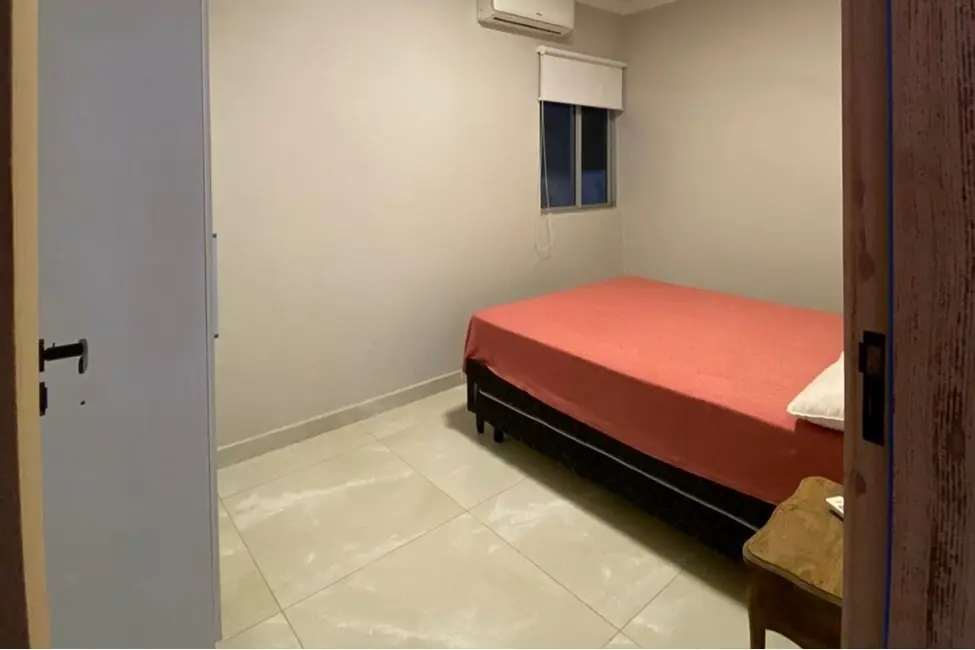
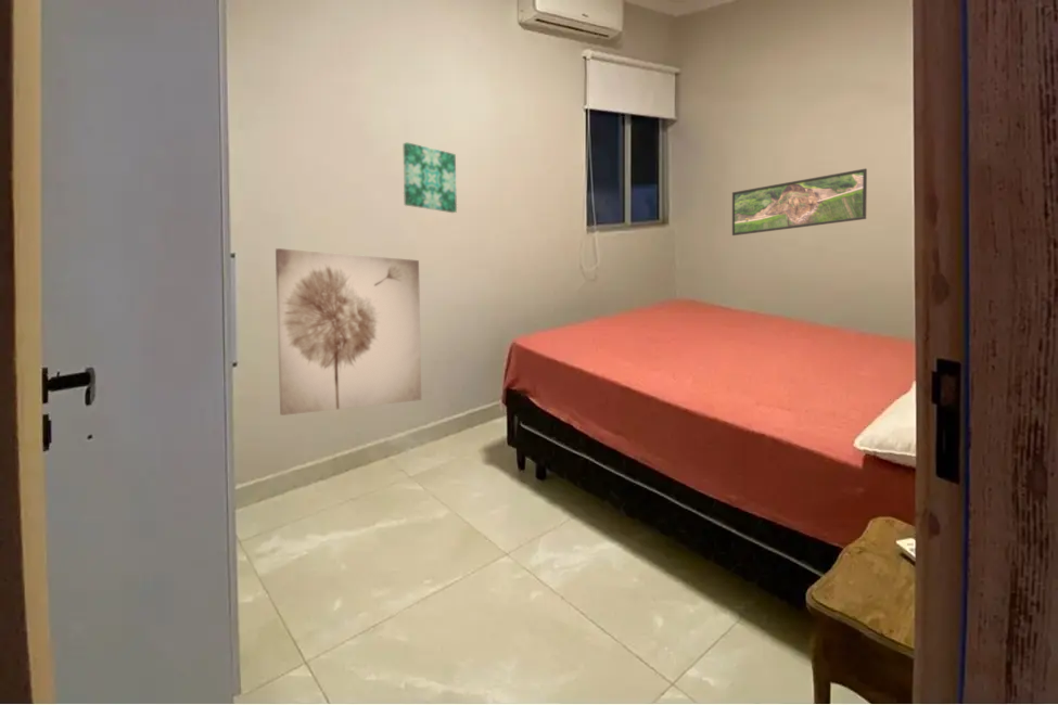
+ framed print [731,167,868,236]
+ wall art [403,141,458,214]
+ wall art [275,247,422,416]
